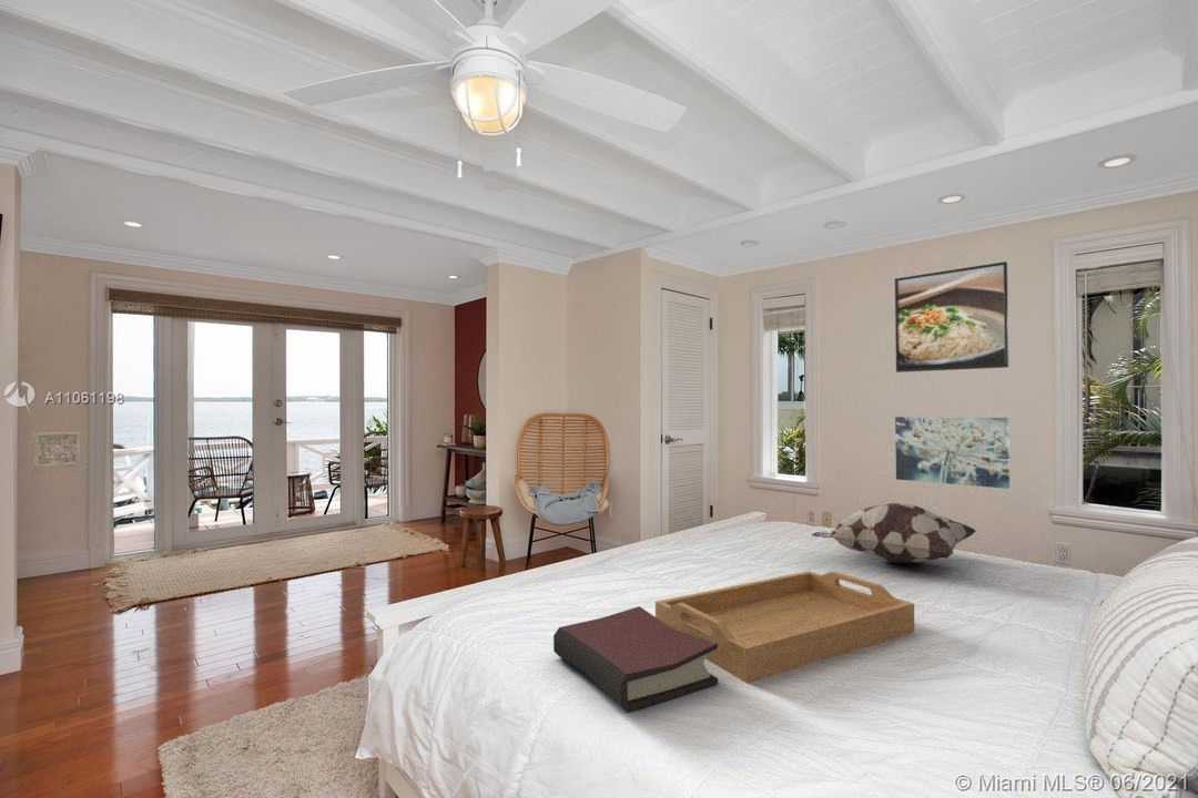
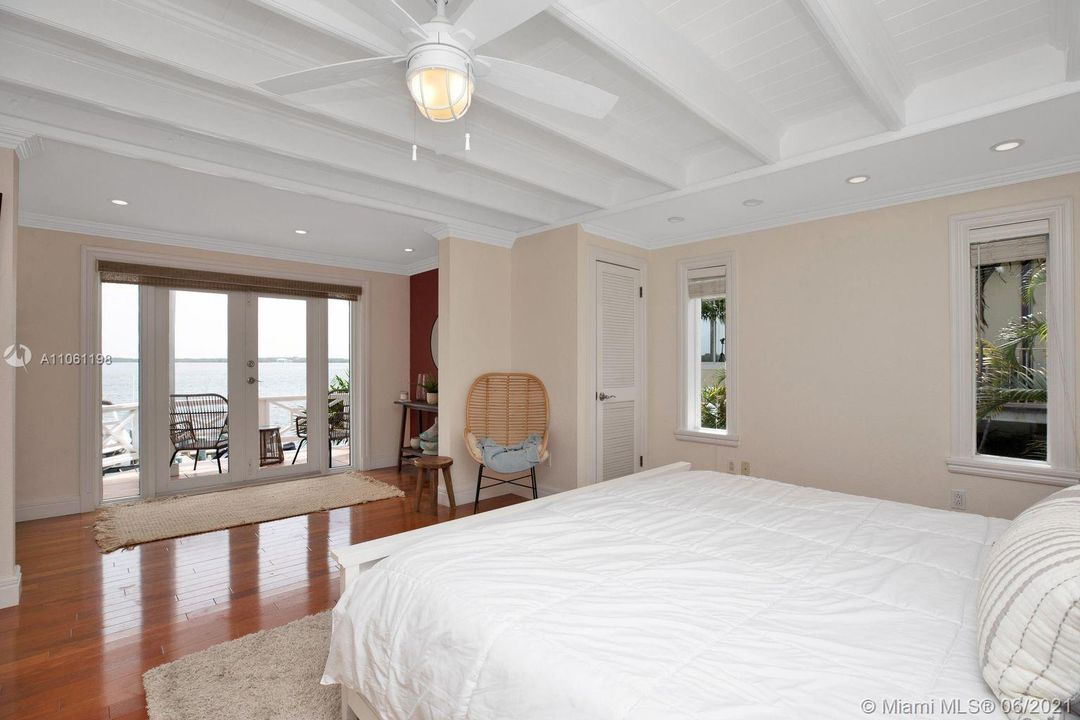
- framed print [894,260,1009,374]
- wall art [894,416,1011,490]
- hardback book [552,605,719,714]
- serving tray [654,570,915,684]
- wall ornament [32,430,81,469]
- decorative pillow [811,502,977,565]
